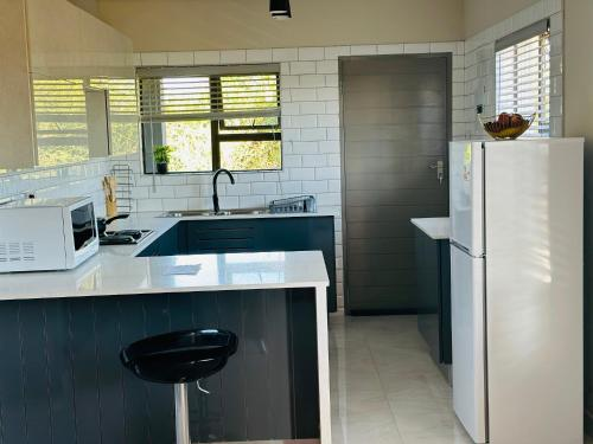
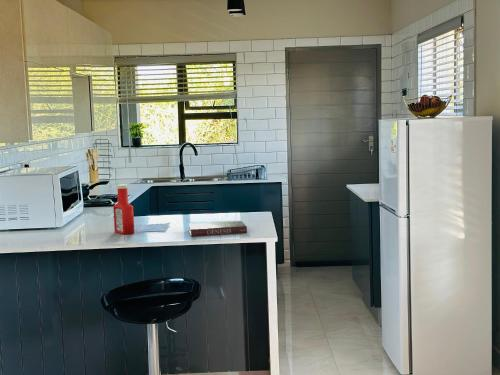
+ book [188,220,248,238]
+ soap bottle [112,184,135,235]
